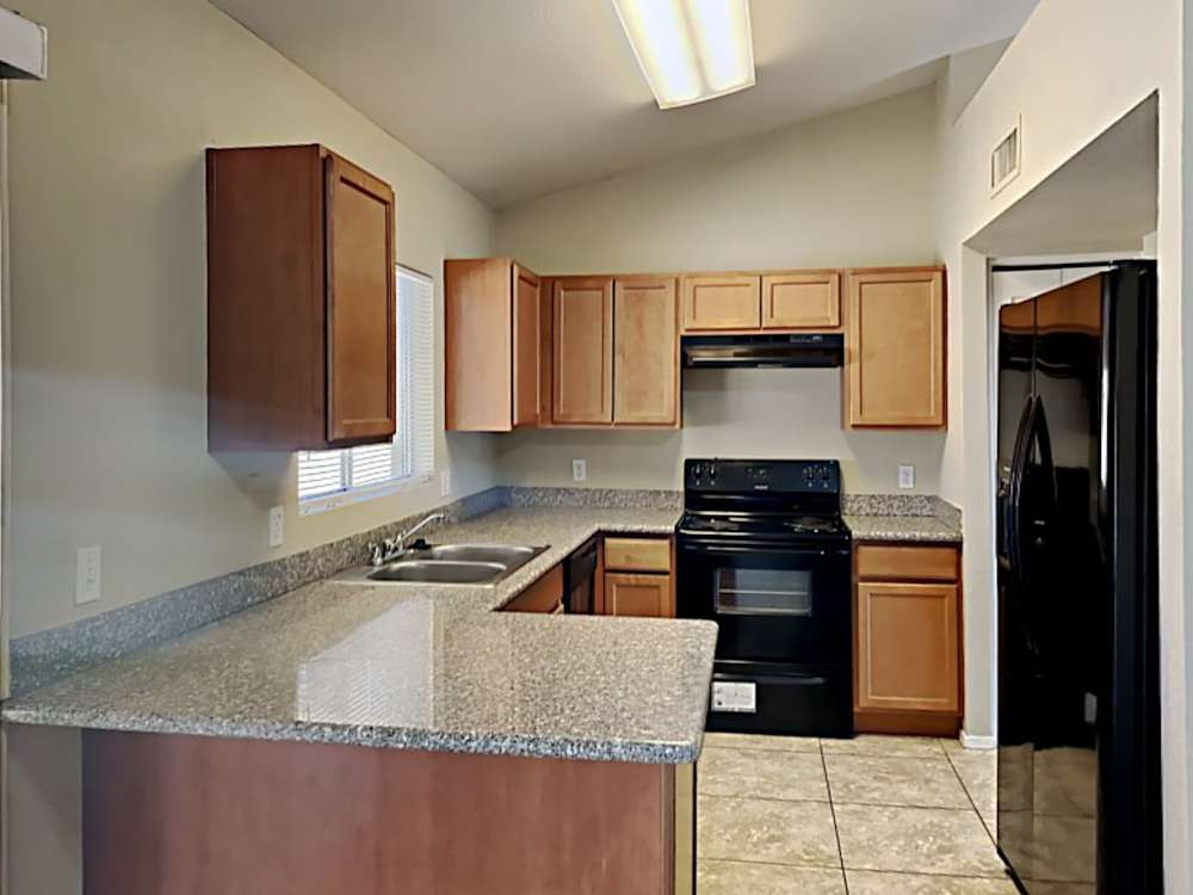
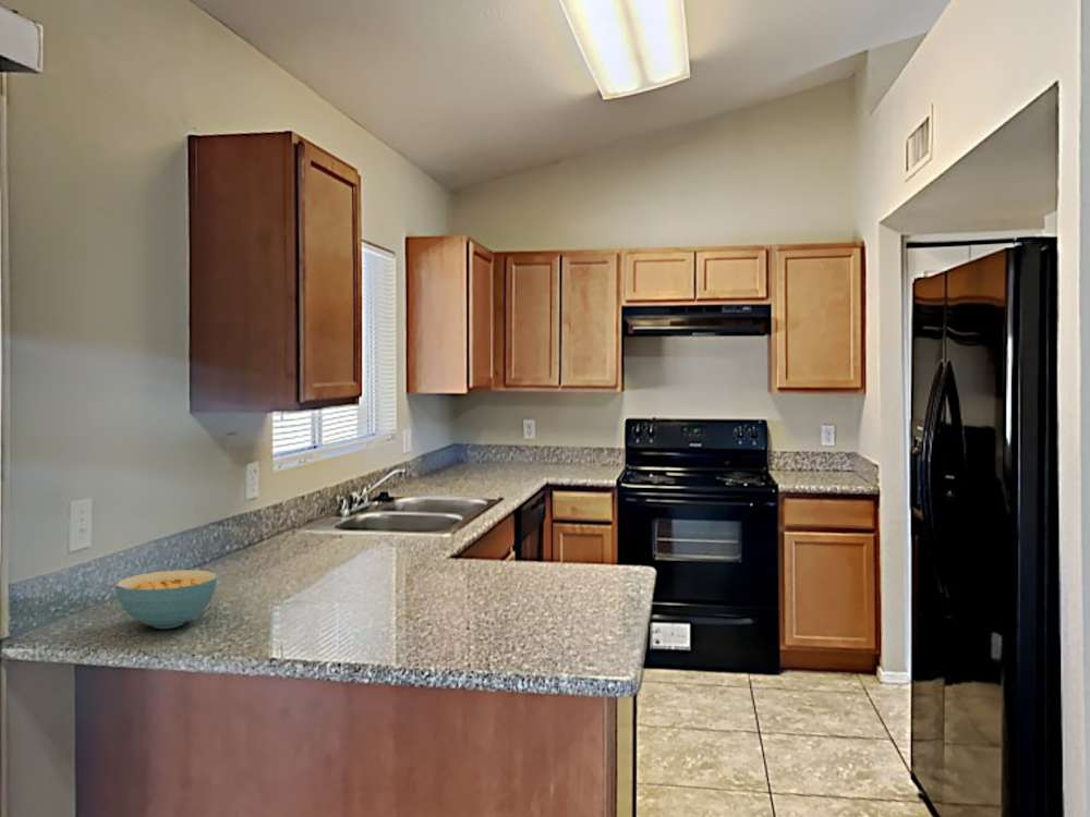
+ cereal bowl [114,569,218,630]
